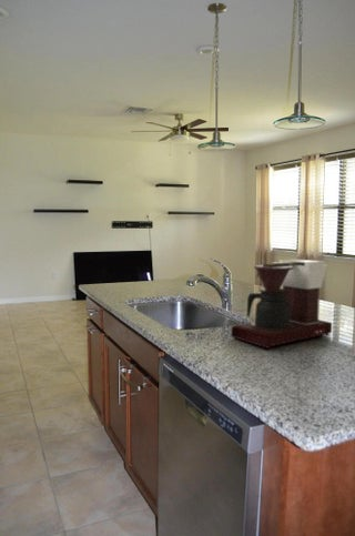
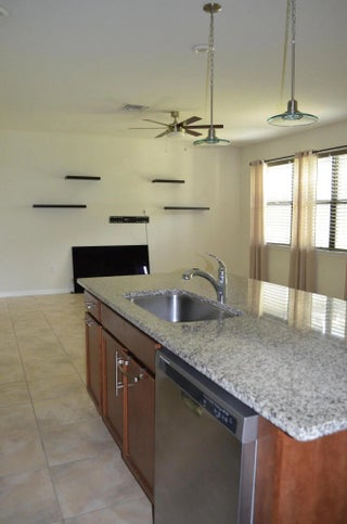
- coffee maker [230,257,333,350]
